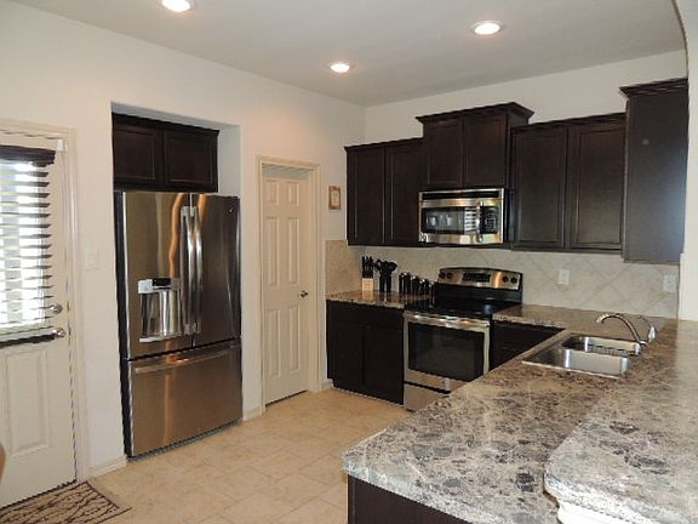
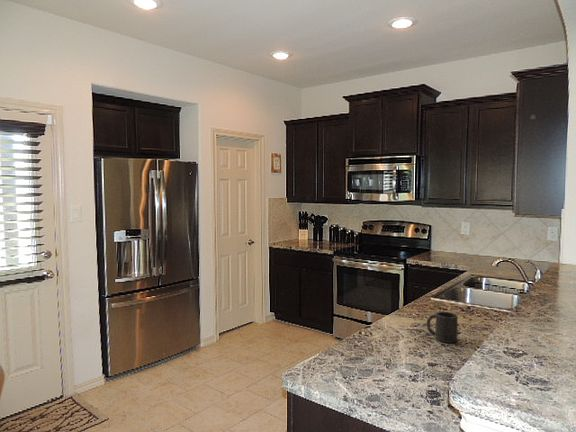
+ mug [426,311,459,344]
